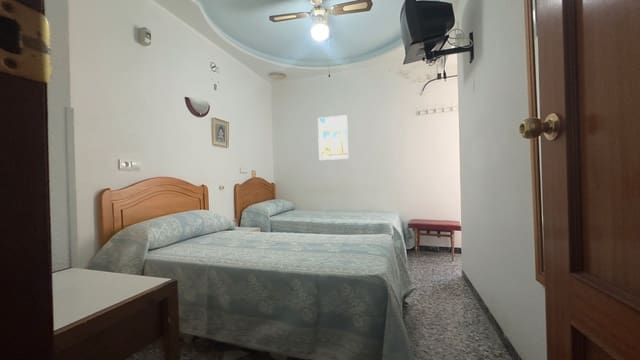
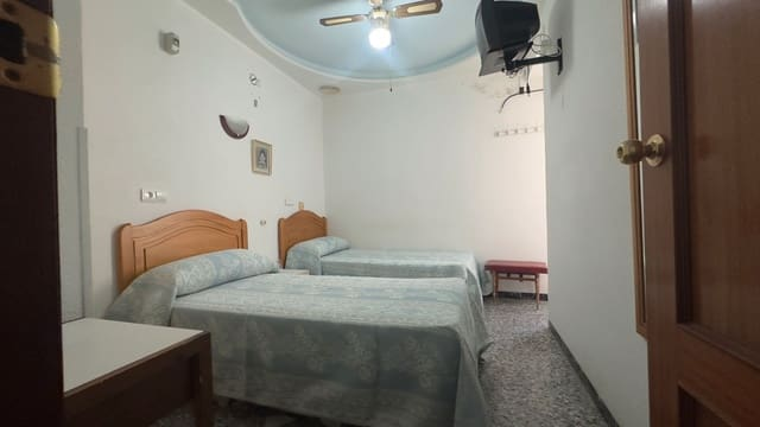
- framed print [317,114,349,161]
